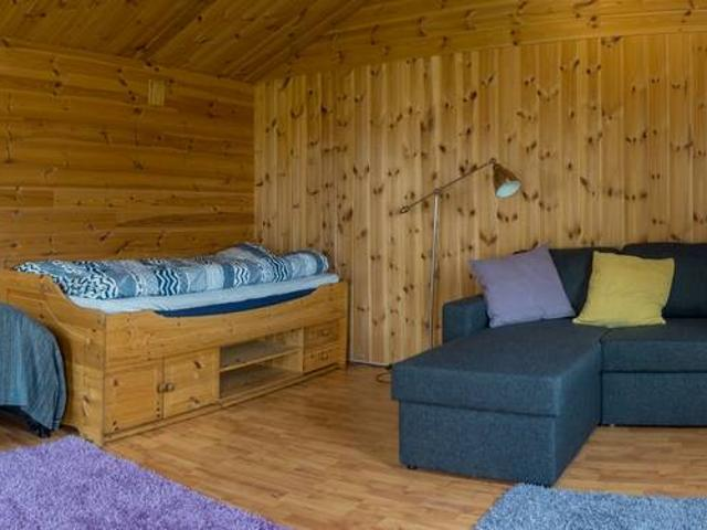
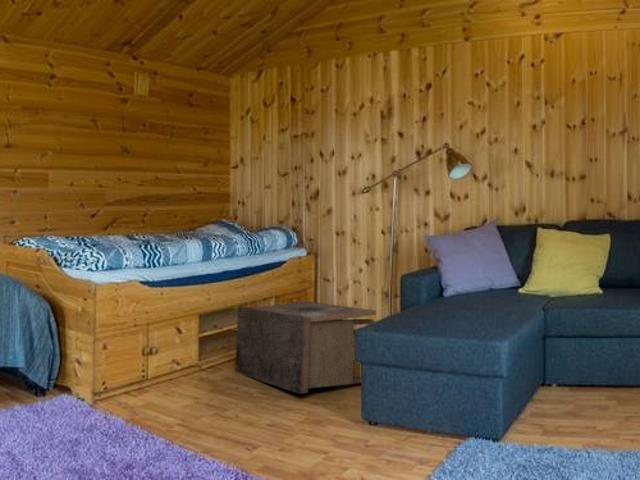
+ nightstand [234,300,377,395]
